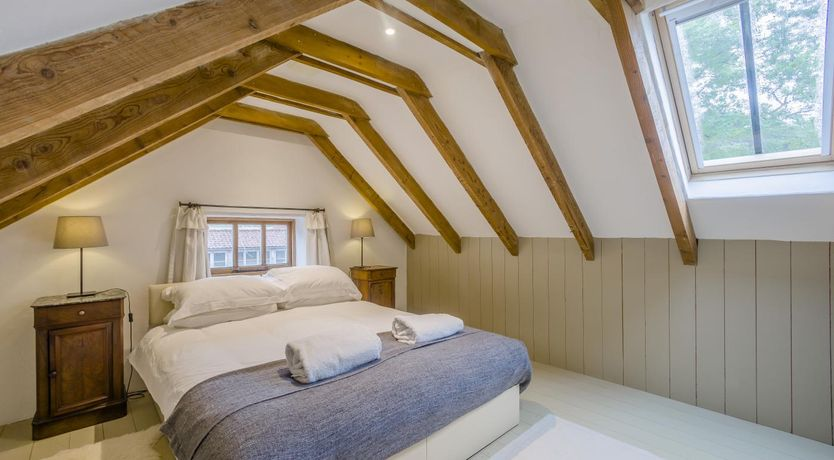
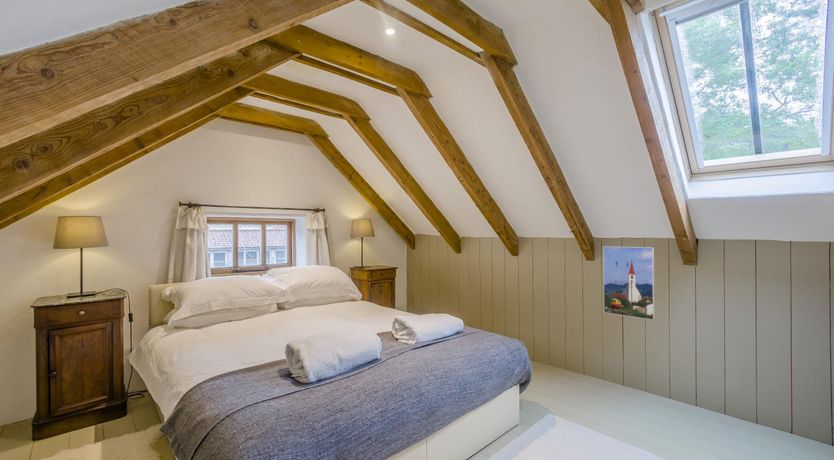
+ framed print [602,245,656,321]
